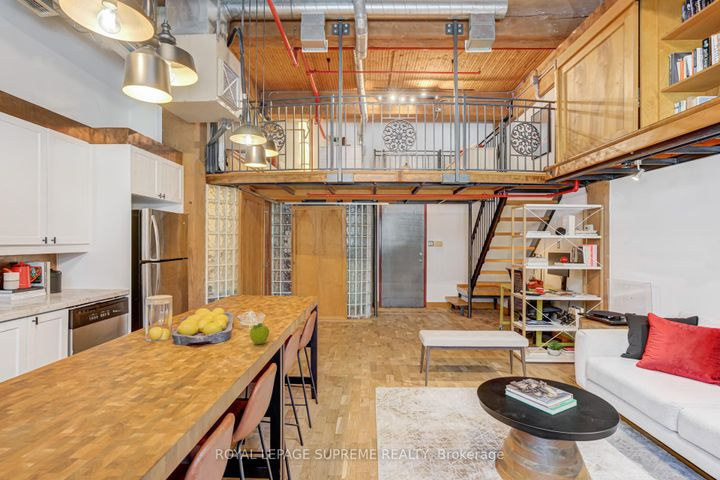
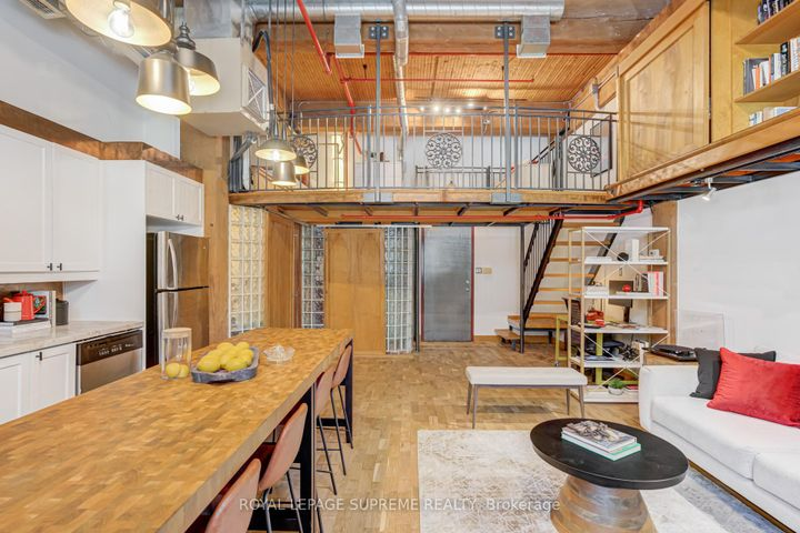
- fruit [249,322,270,345]
